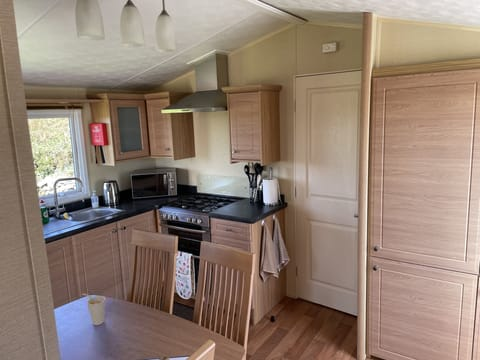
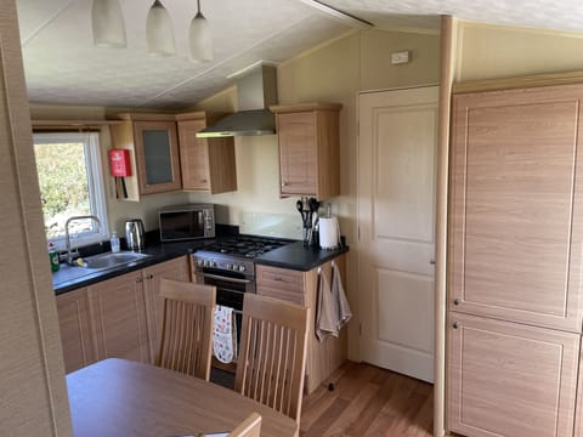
- cup [81,293,106,326]
